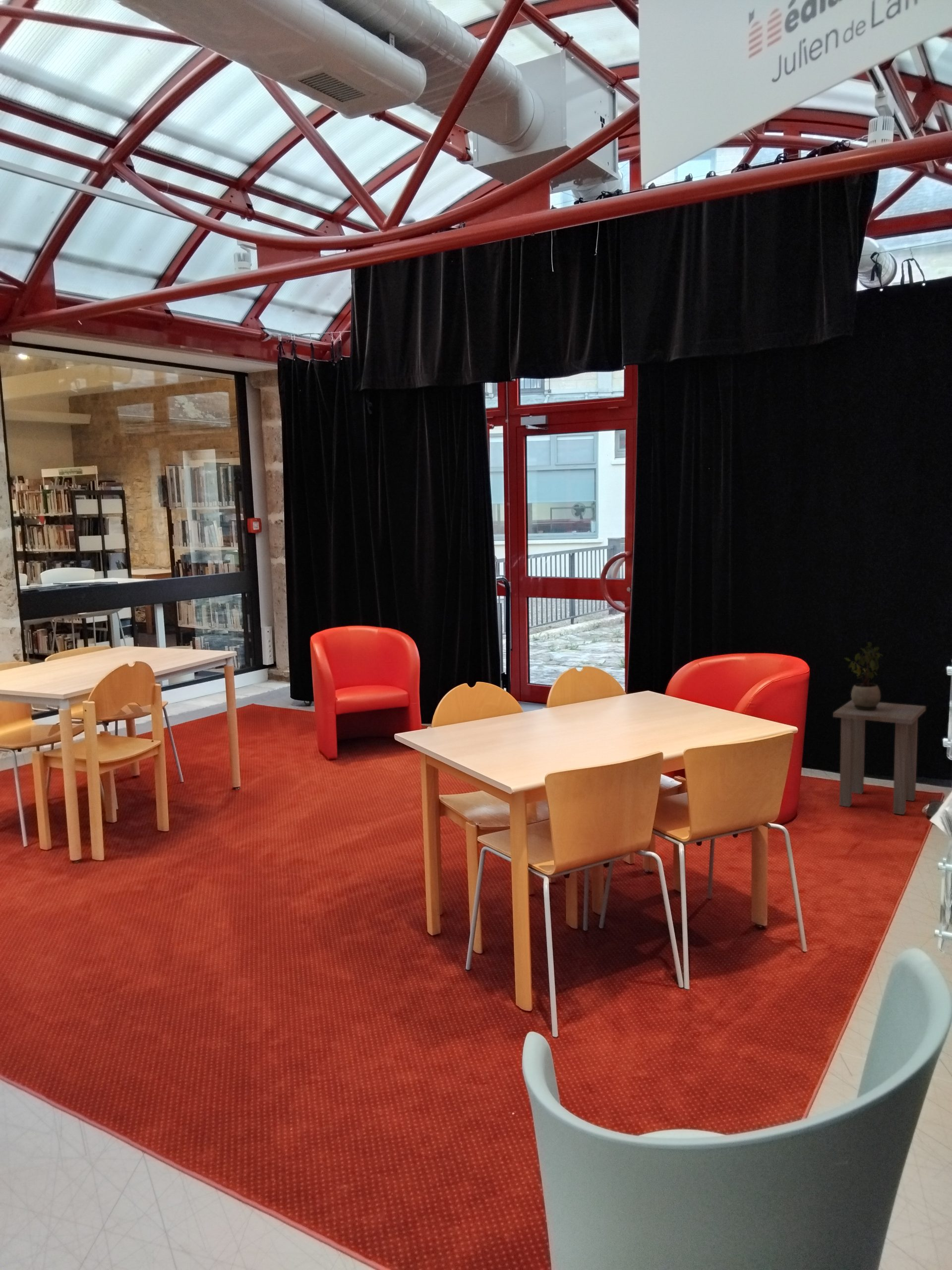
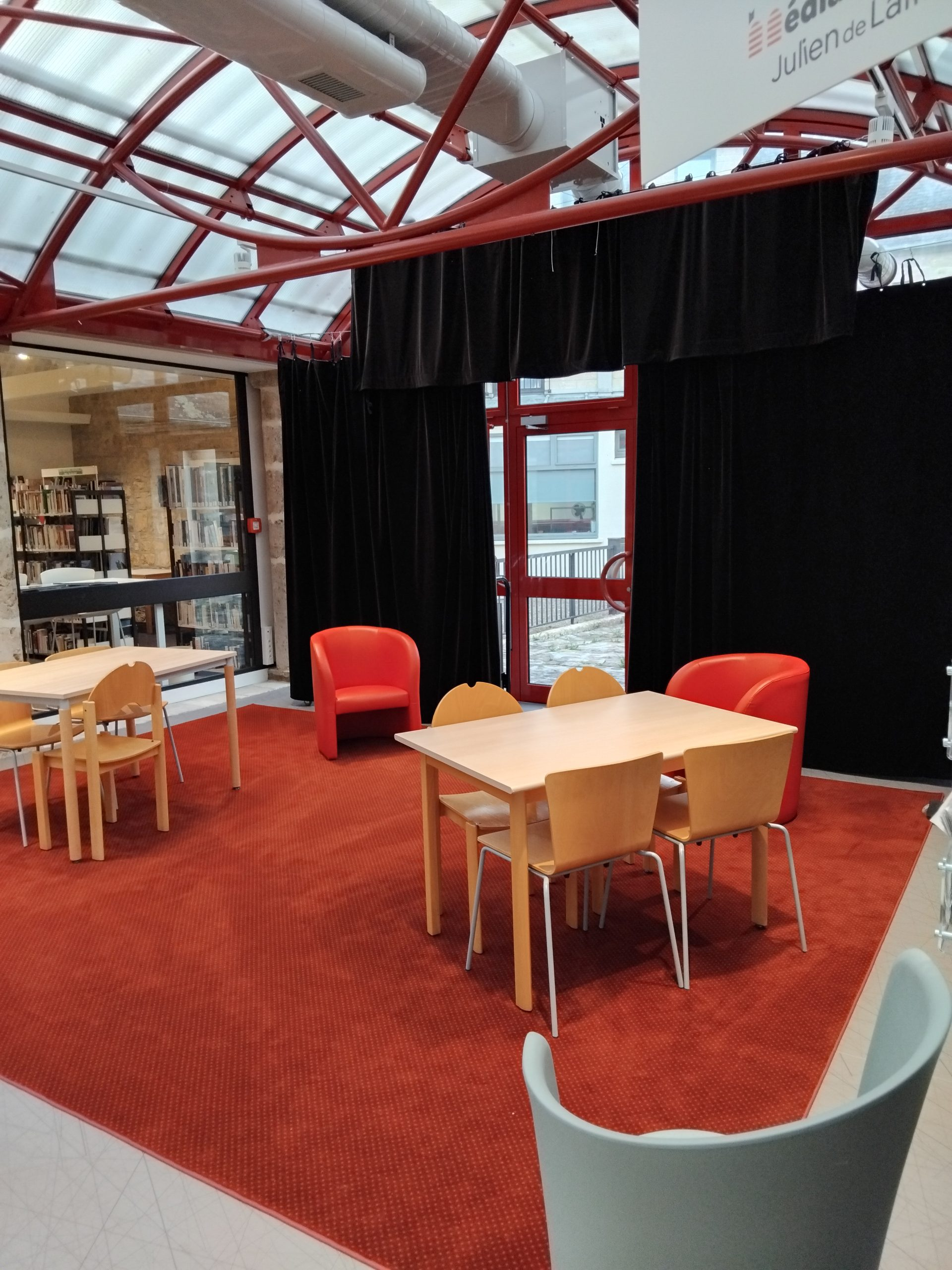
- side table [833,699,926,815]
- potted plant [844,642,884,710]
